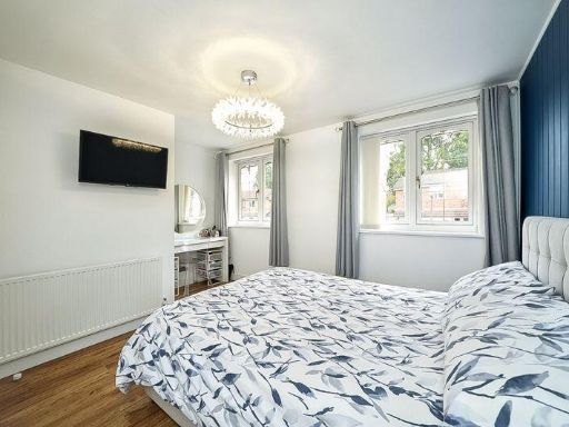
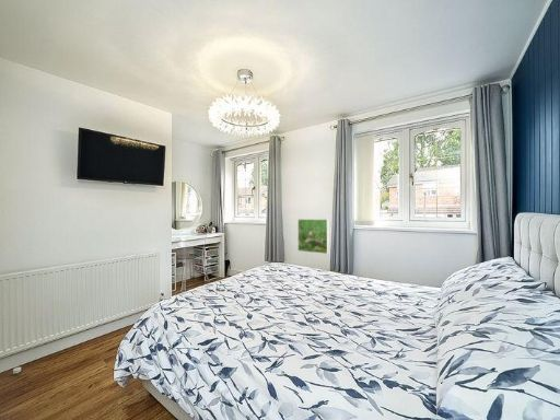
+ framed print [296,218,330,255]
